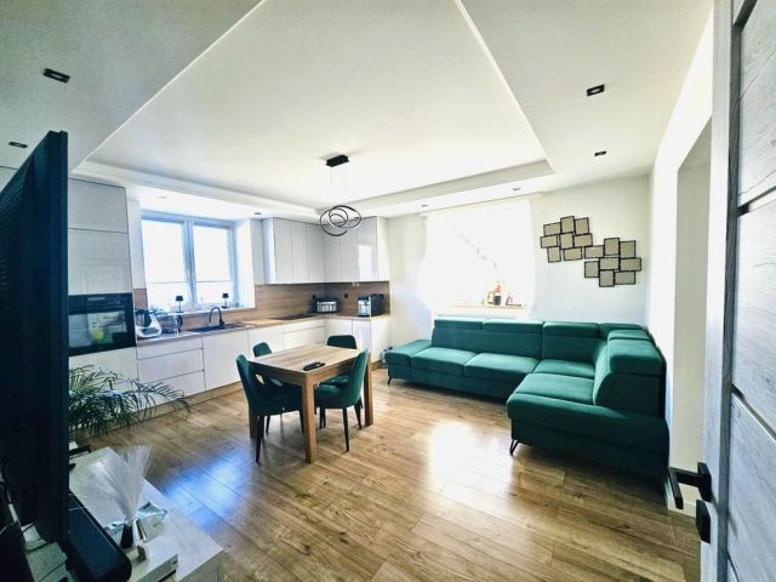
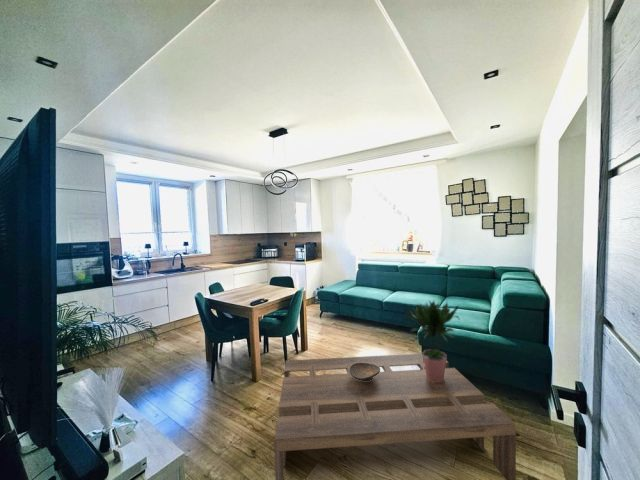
+ coffee table [273,353,517,480]
+ decorative bowl [349,363,381,381]
+ potted plant [403,299,460,382]
